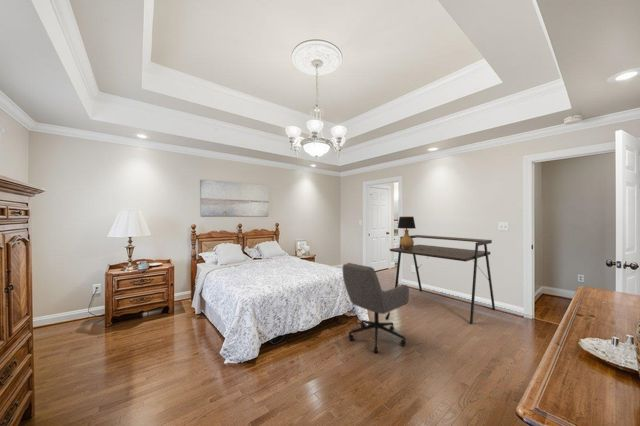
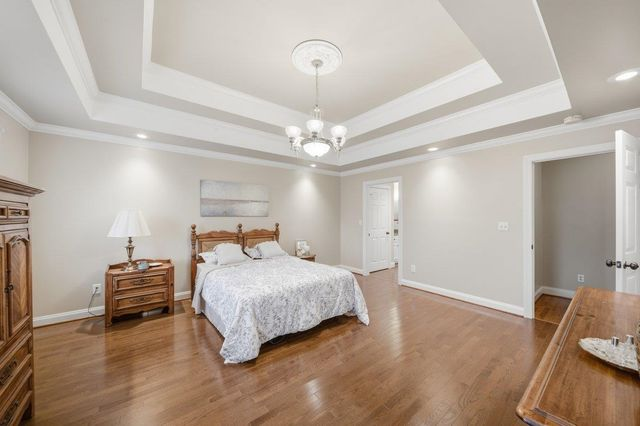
- office chair [341,262,410,354]
- table lamp [397,215,422,250]
- desk [389,234,496,325]
